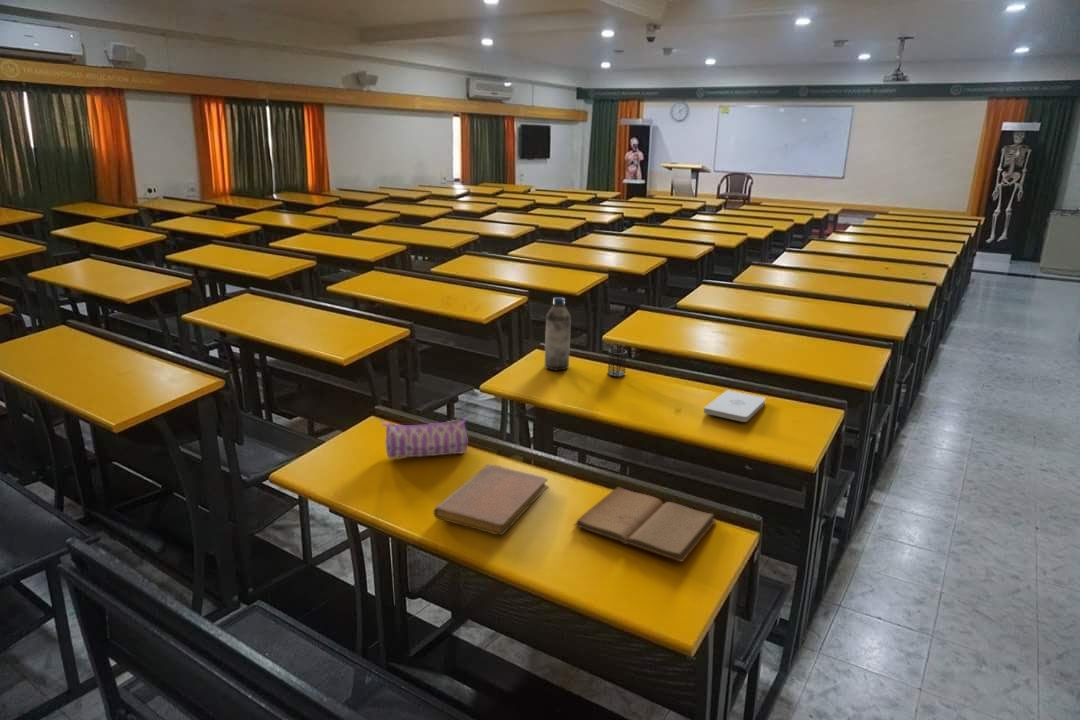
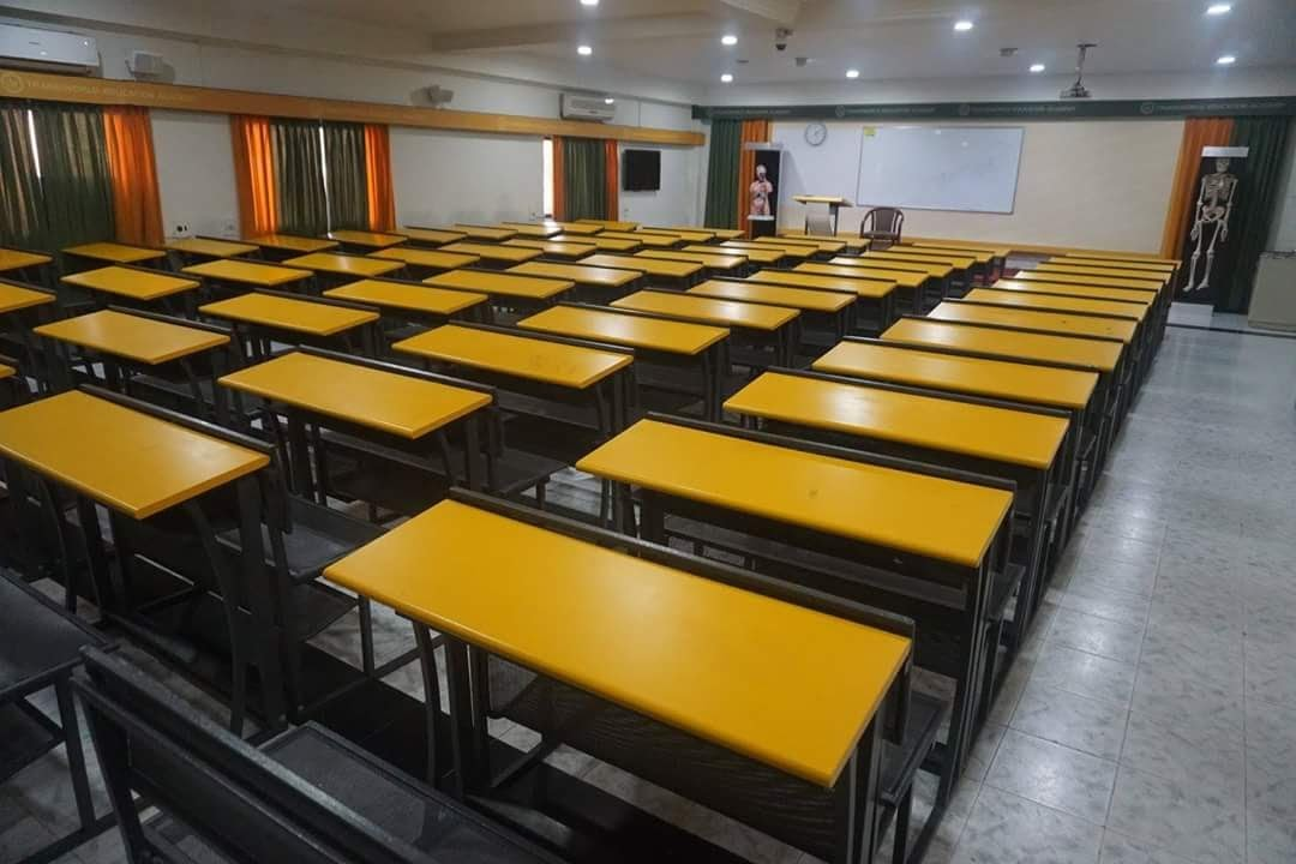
- book [573,486,718,563]
- pencil holder [607,341,628,378]
- pencil case [381,416,468,459]
- notebook [433,464,549,536]
- water bottle [544,296,572,371]
- notepad [703,389,767,423]
